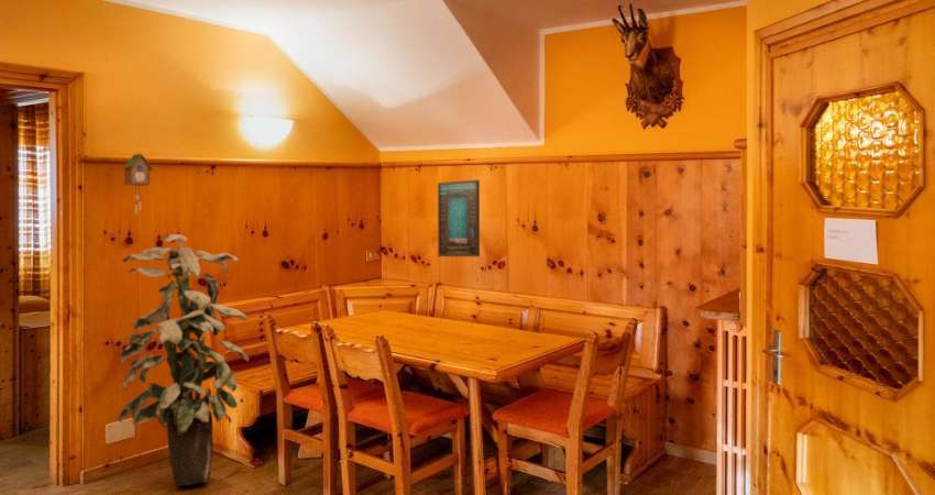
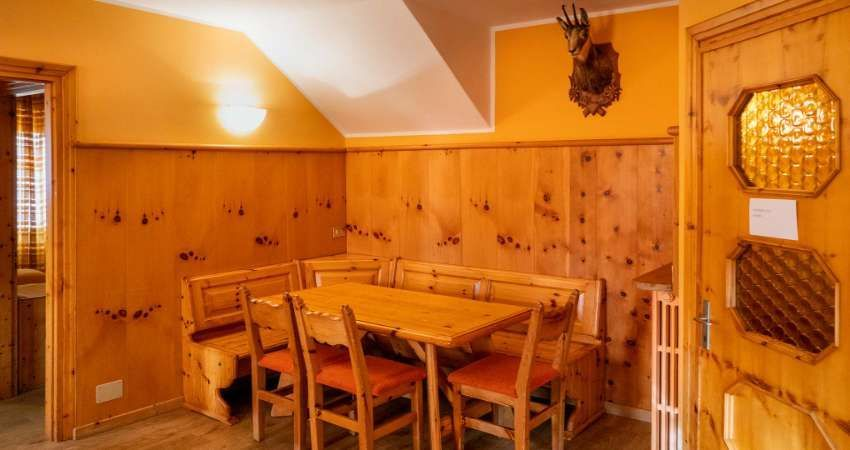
- cuckoo clock [121,153,154,216]
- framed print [437,179,481,257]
- indoor plant [118,233,250,487]
